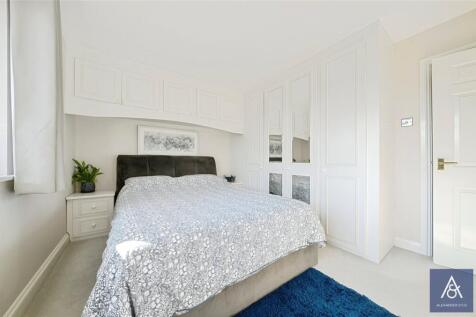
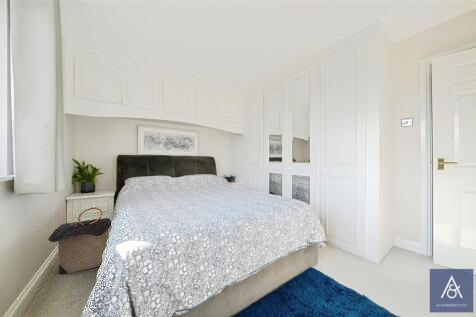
+ laundry hamper [47,207,112,275]
